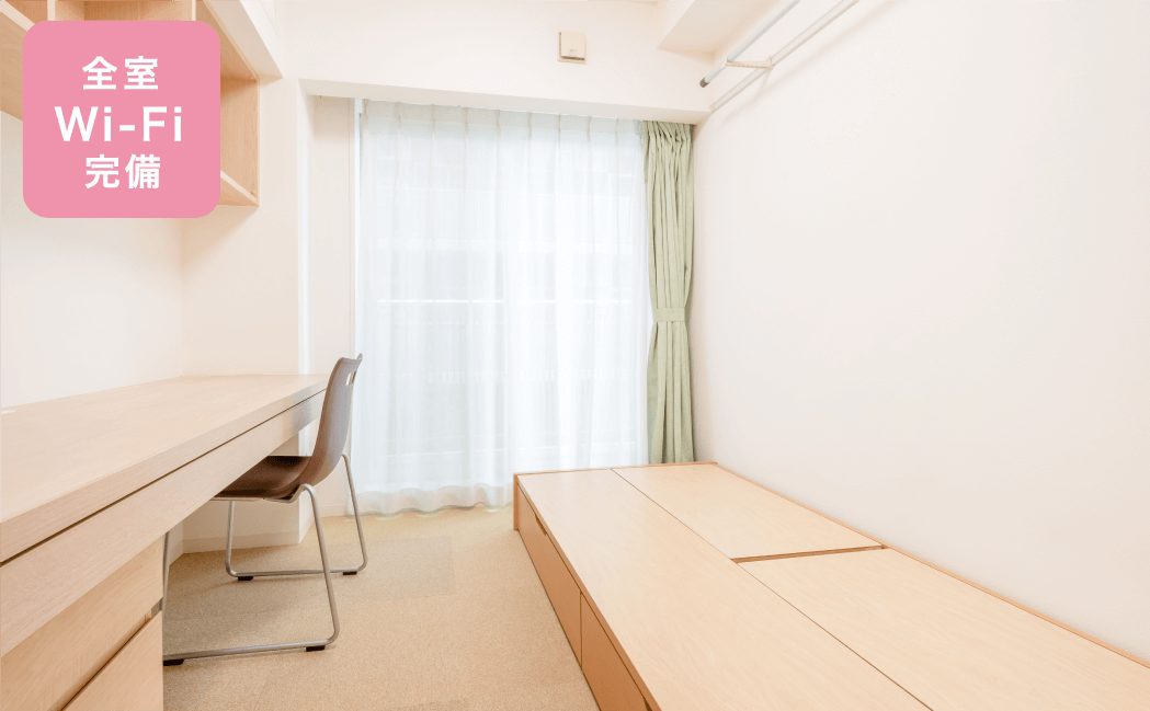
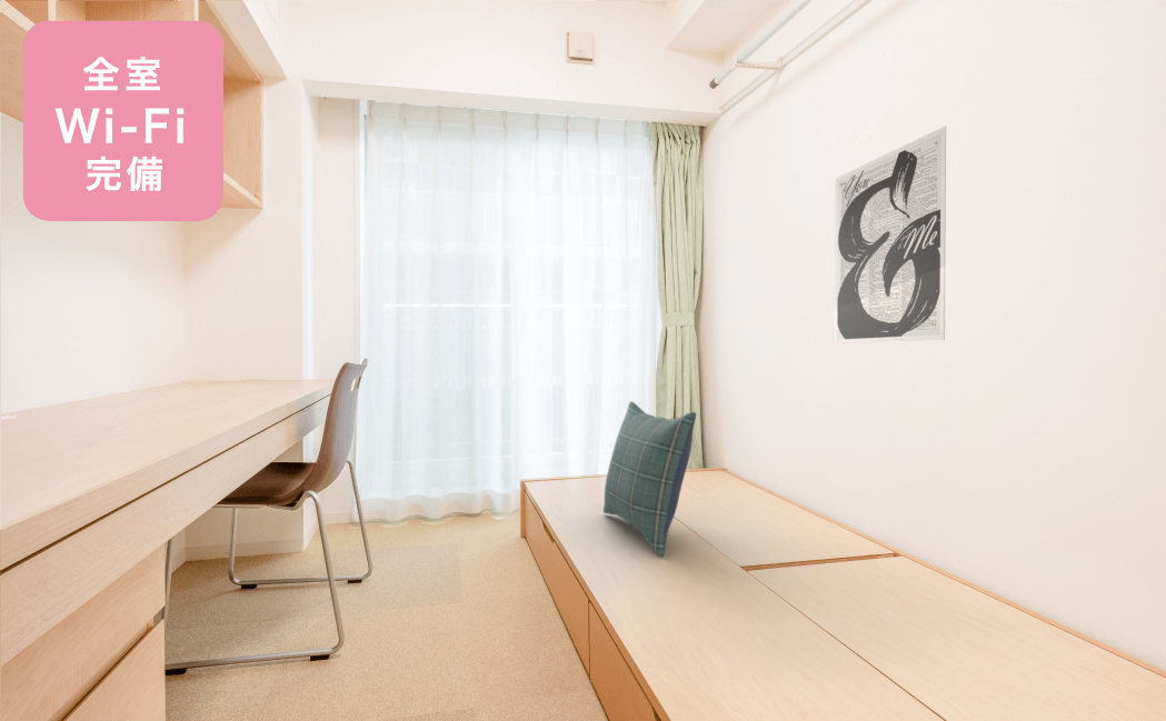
+ pillow [602,400,697,558]
+ wall art [834,124,947,344]
